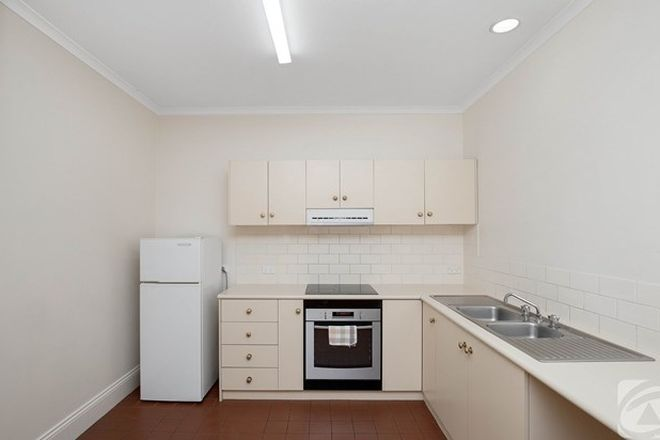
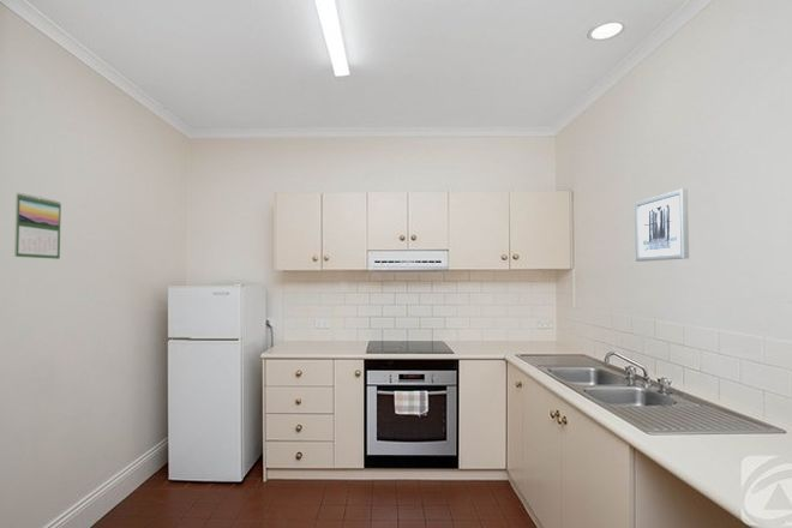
+ wall art [634,187,690,263]
+ calendar [13,192,62,260]
